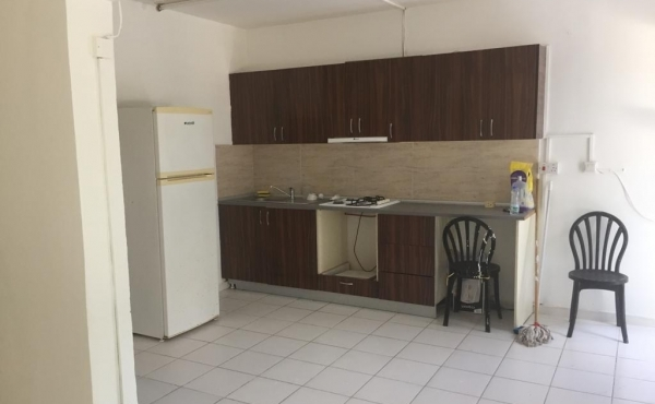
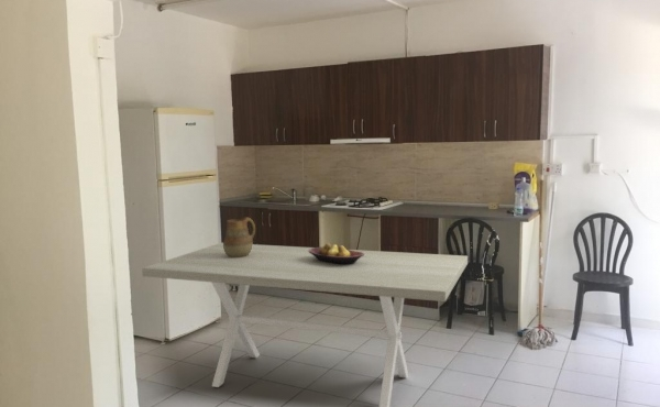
+ pitcher [222,216,256,257]
+ dining table [141,242,469,407]
+ fruit bowl [308,242,364,265]
